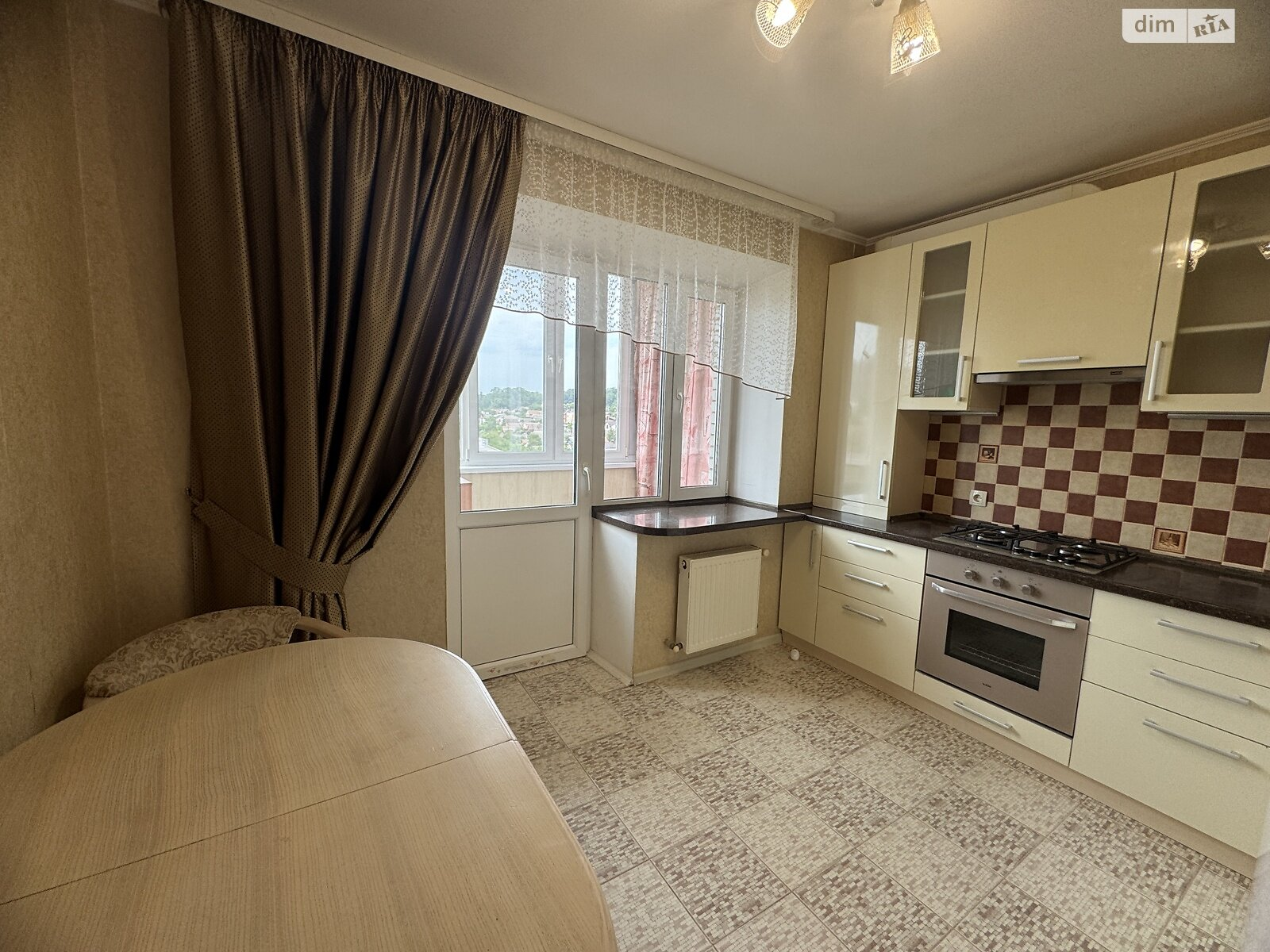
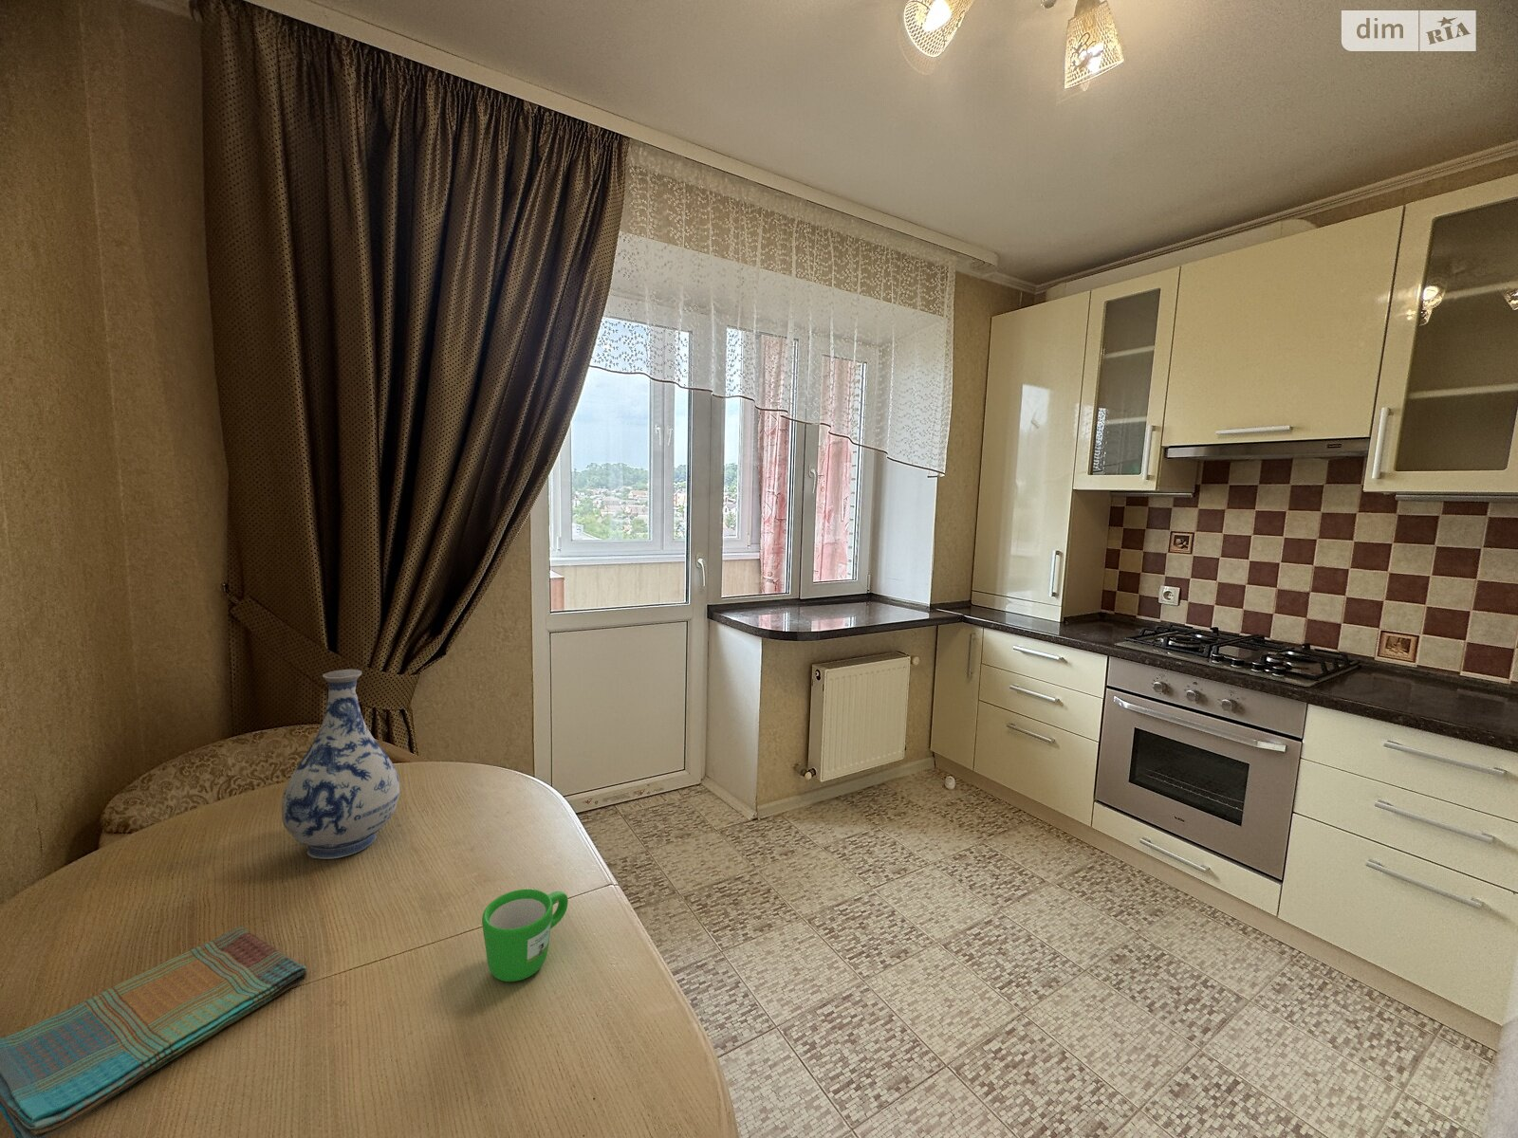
+ dish towel [0,925,307,1138]
+ vase [281,668,400,861]
+ mug [481,888,569,983]
